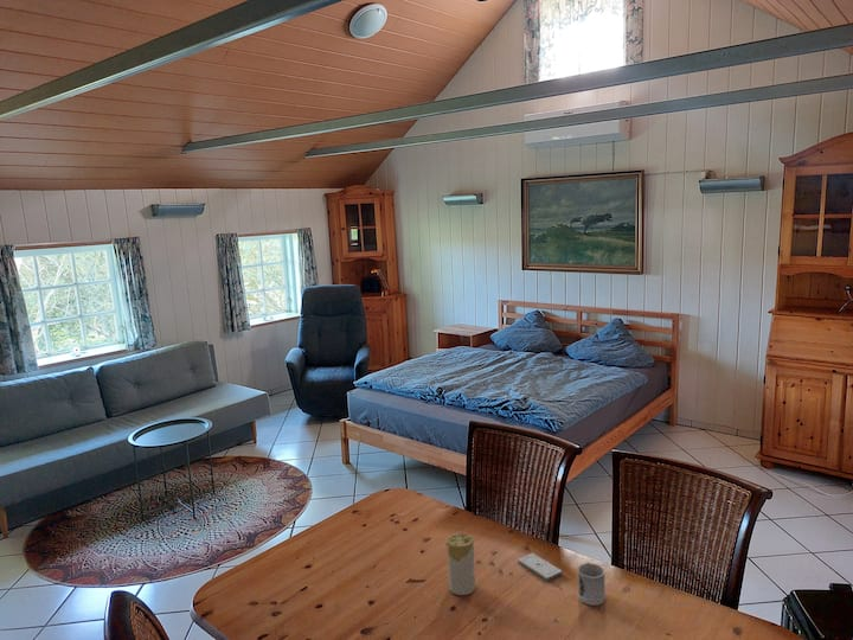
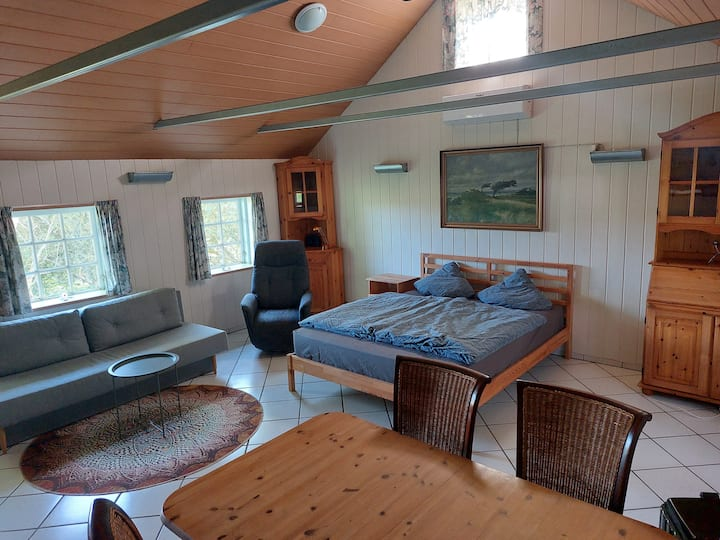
- cup [577,561,605,607]
- smartphone [517,552,563,582]
- candle [447,532,476,596]
